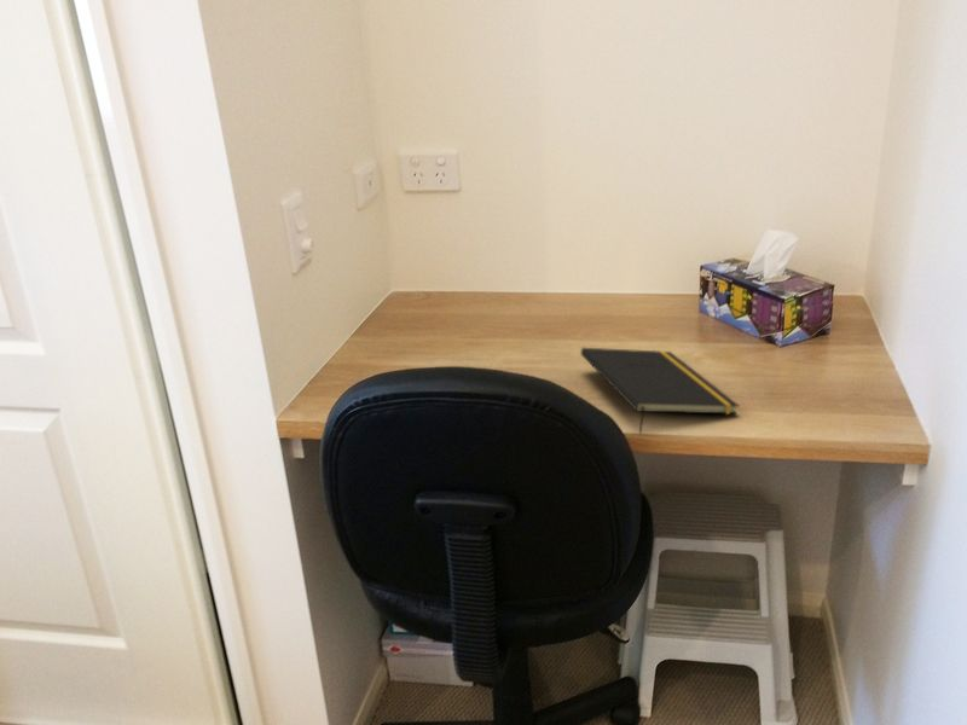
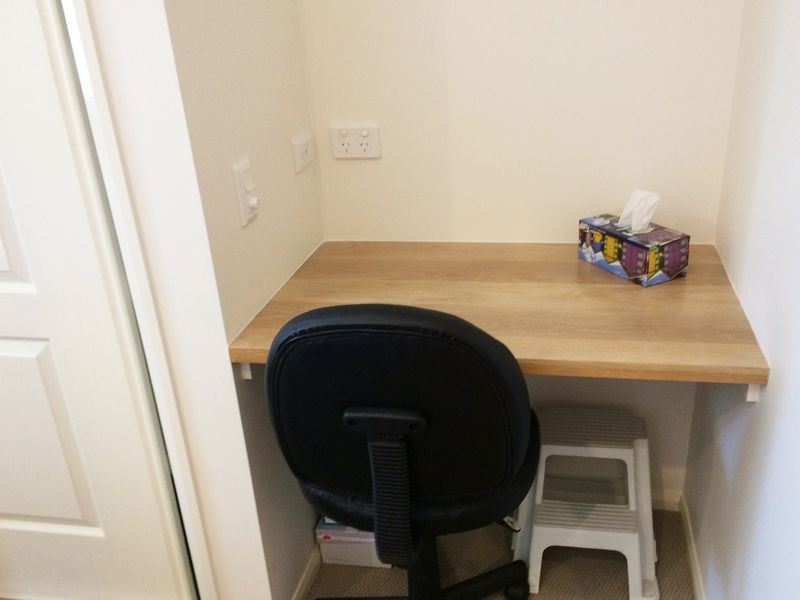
- notepad [579,347,740,434]
